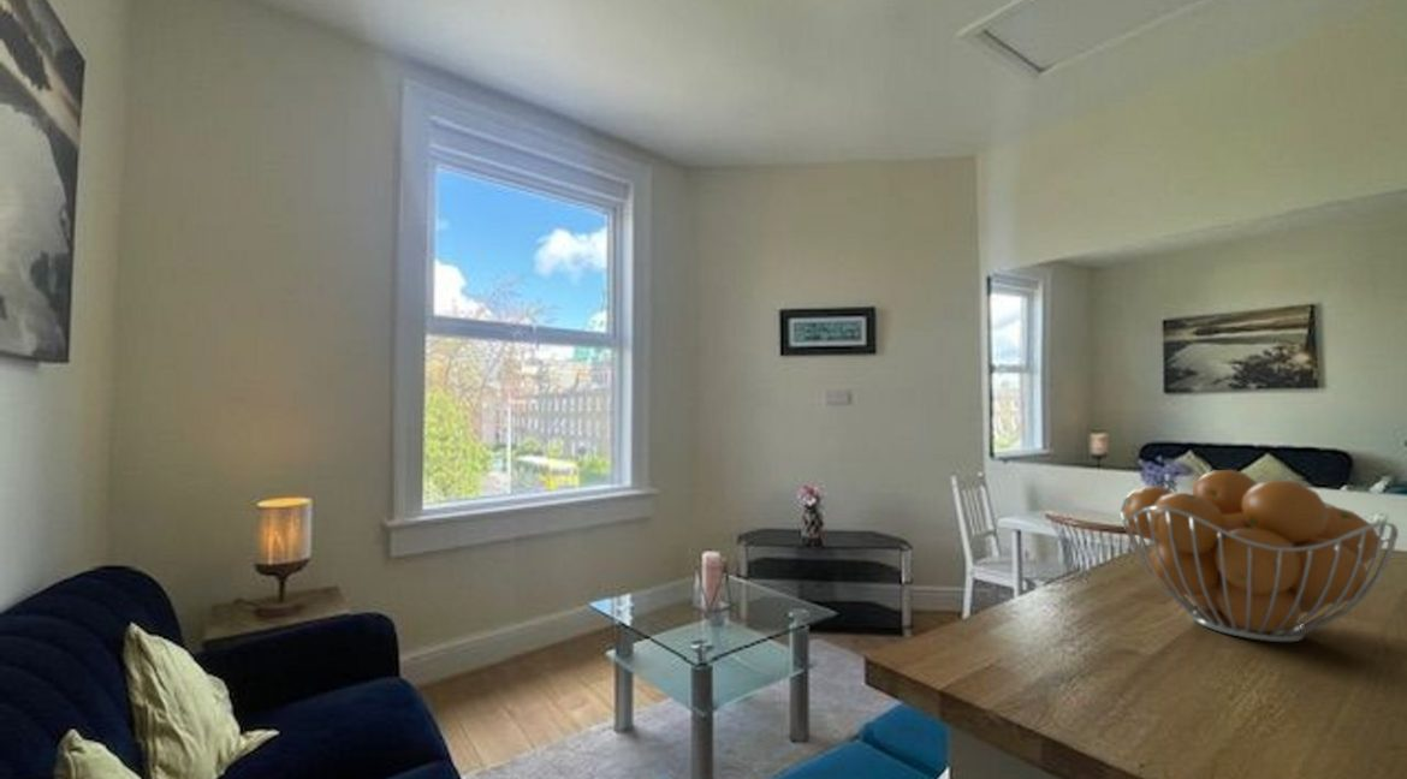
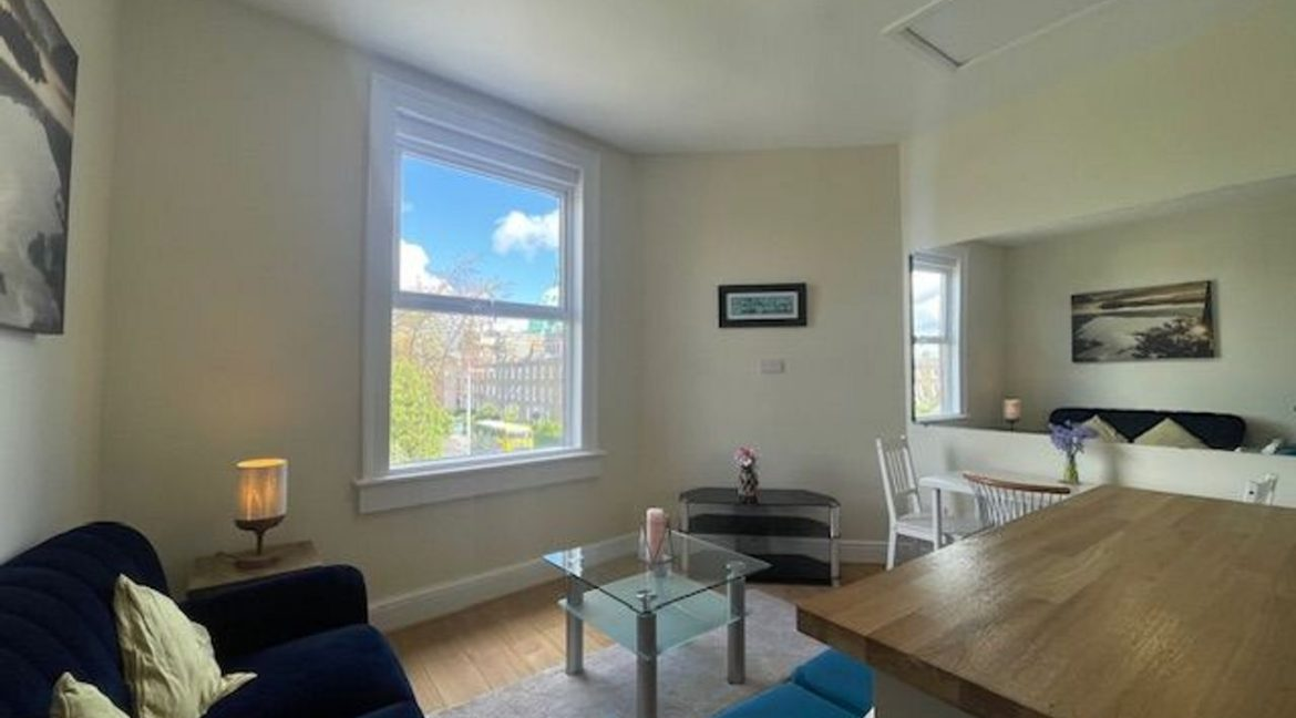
- fruit basket [1120,469,1400,643]
